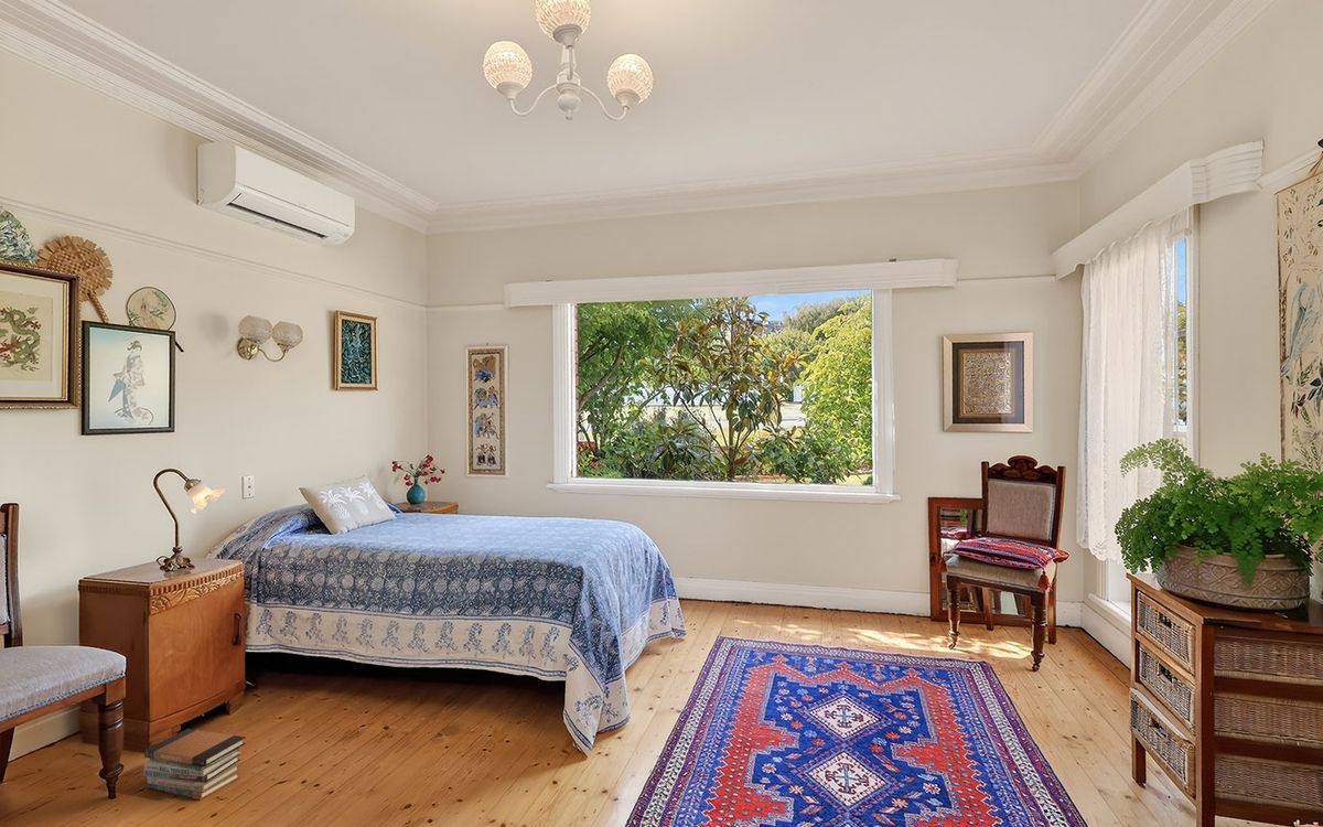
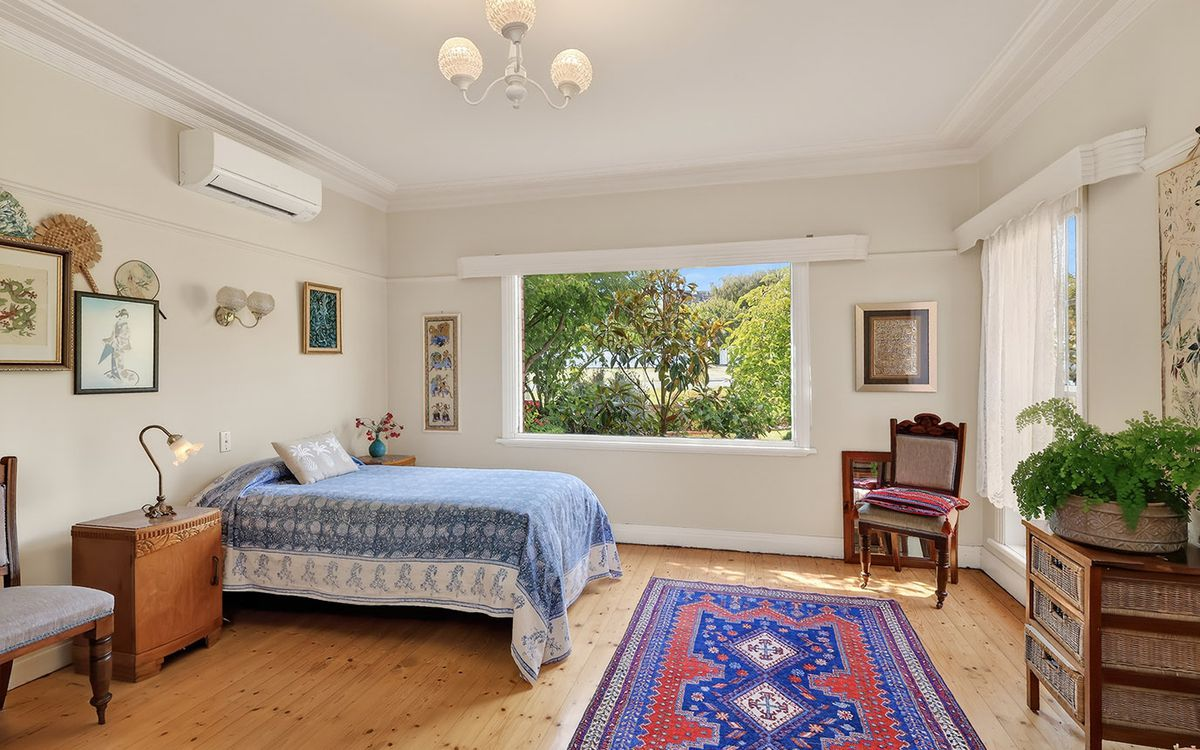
- book stack [142,728,247,801]
